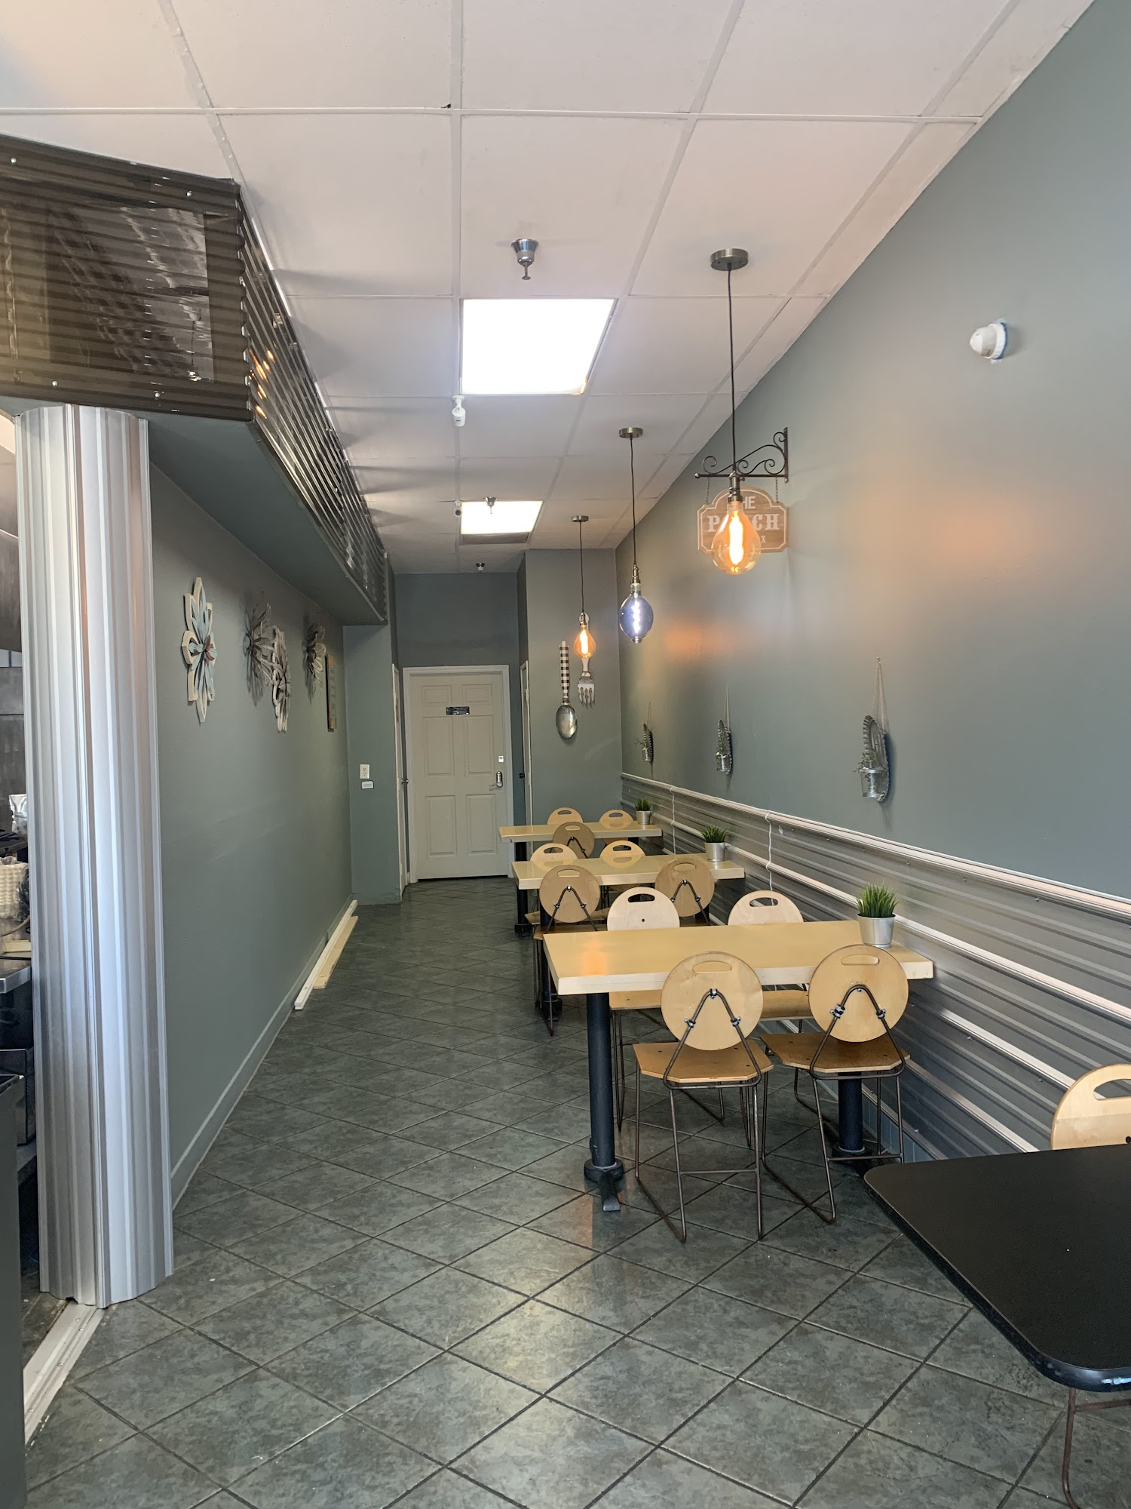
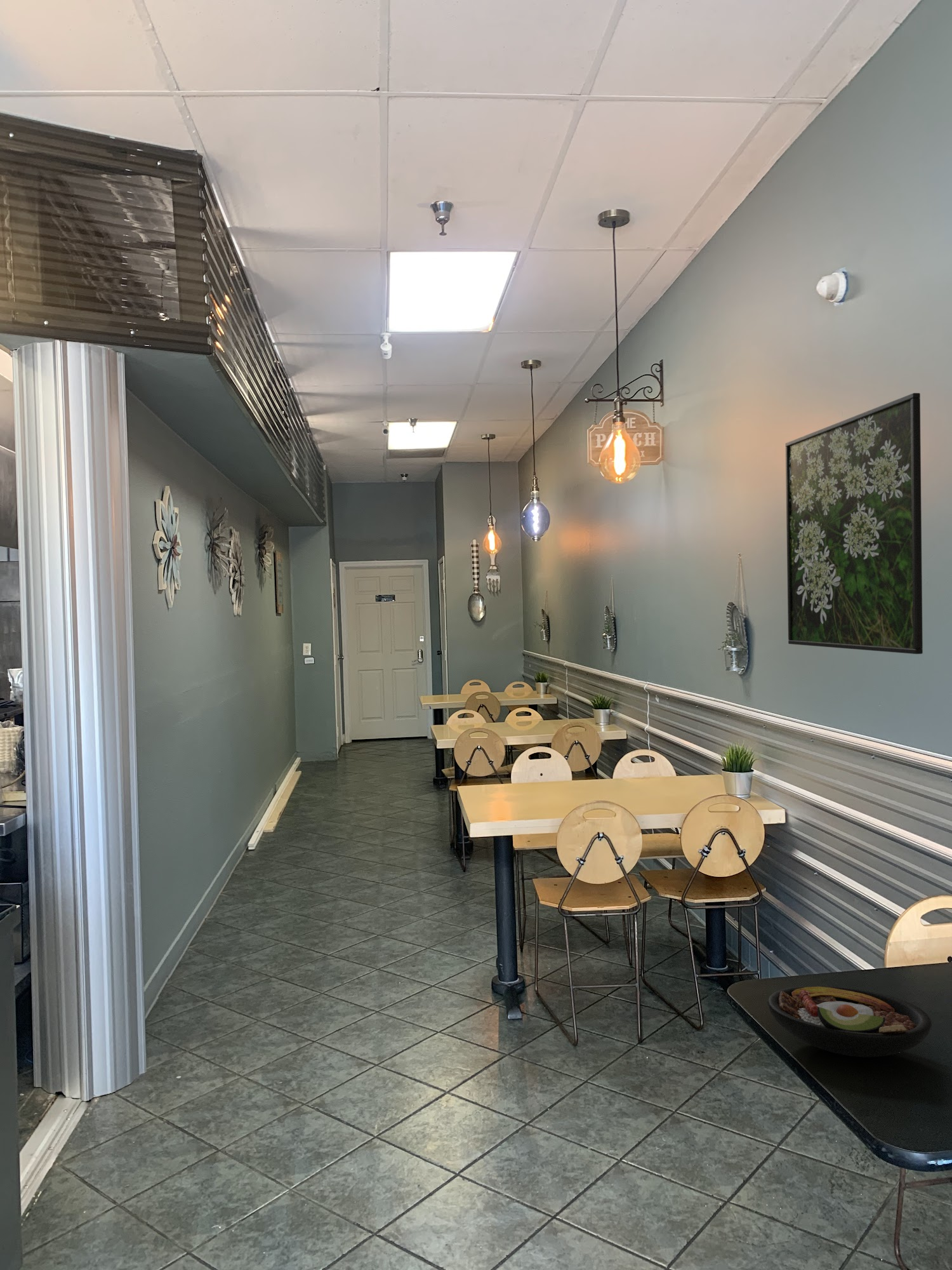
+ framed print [785,392,923,655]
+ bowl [767,985,932,1058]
